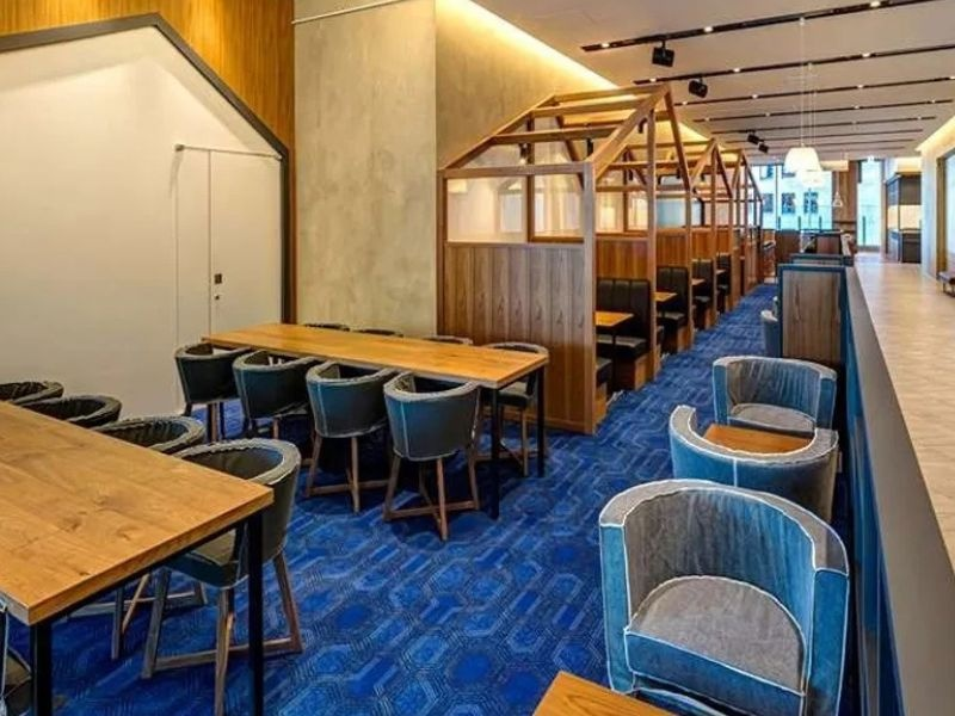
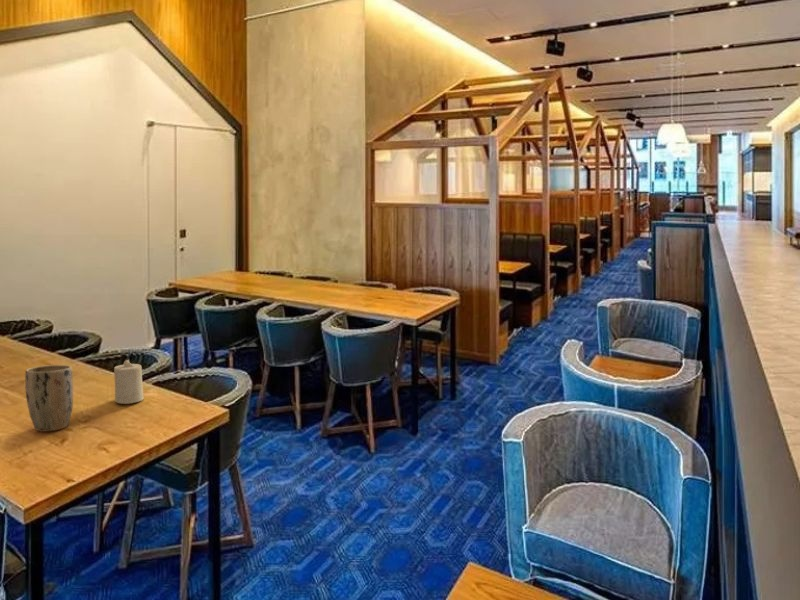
+ candle [113,358,145,405]
+ plant pot [24,364,74,432]
